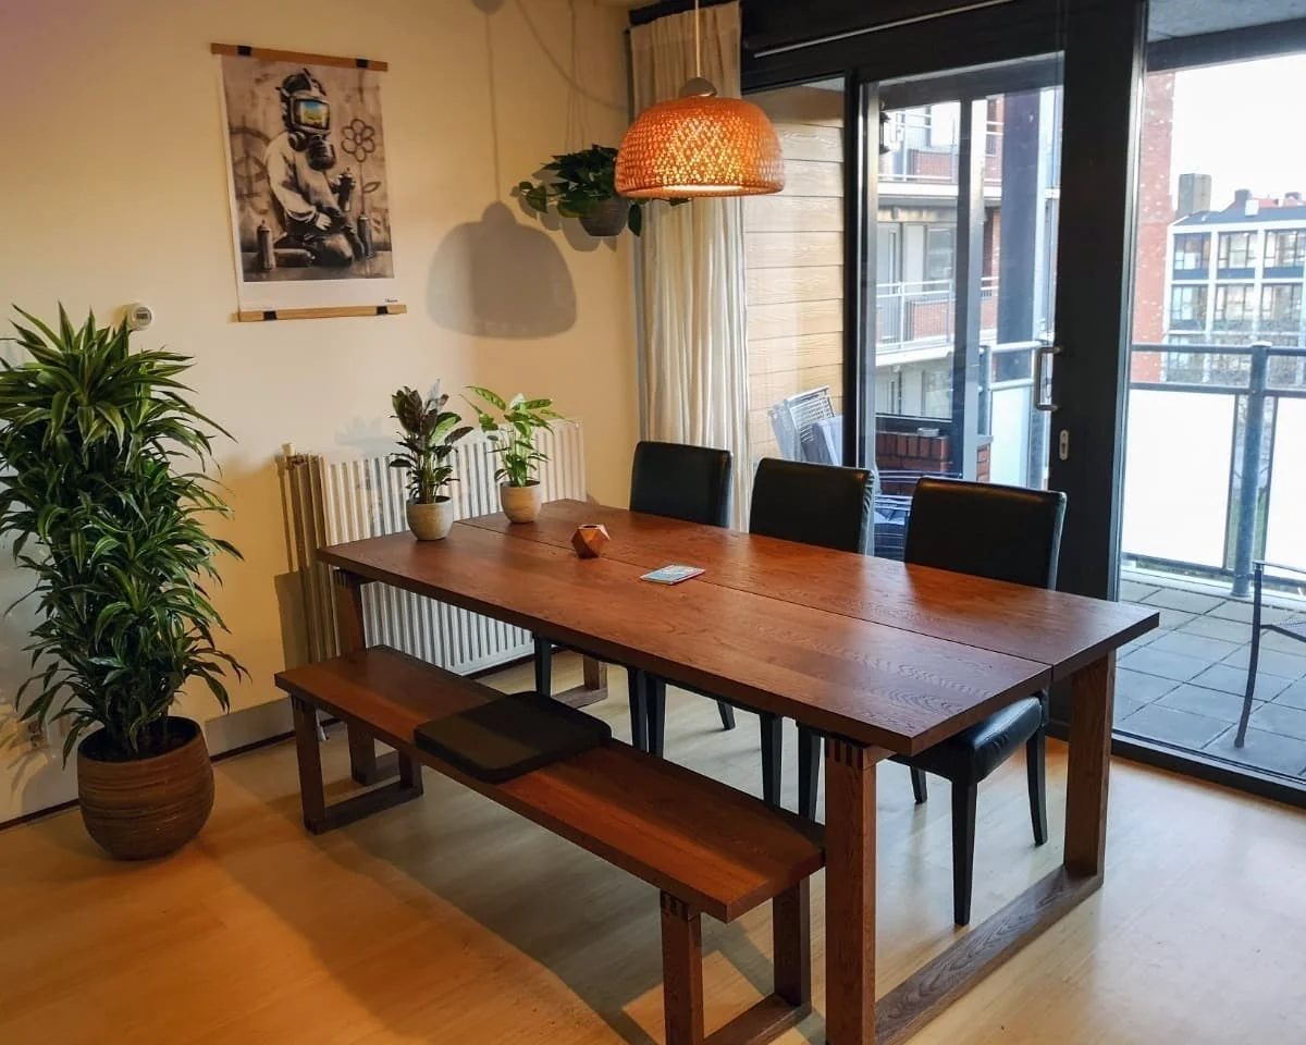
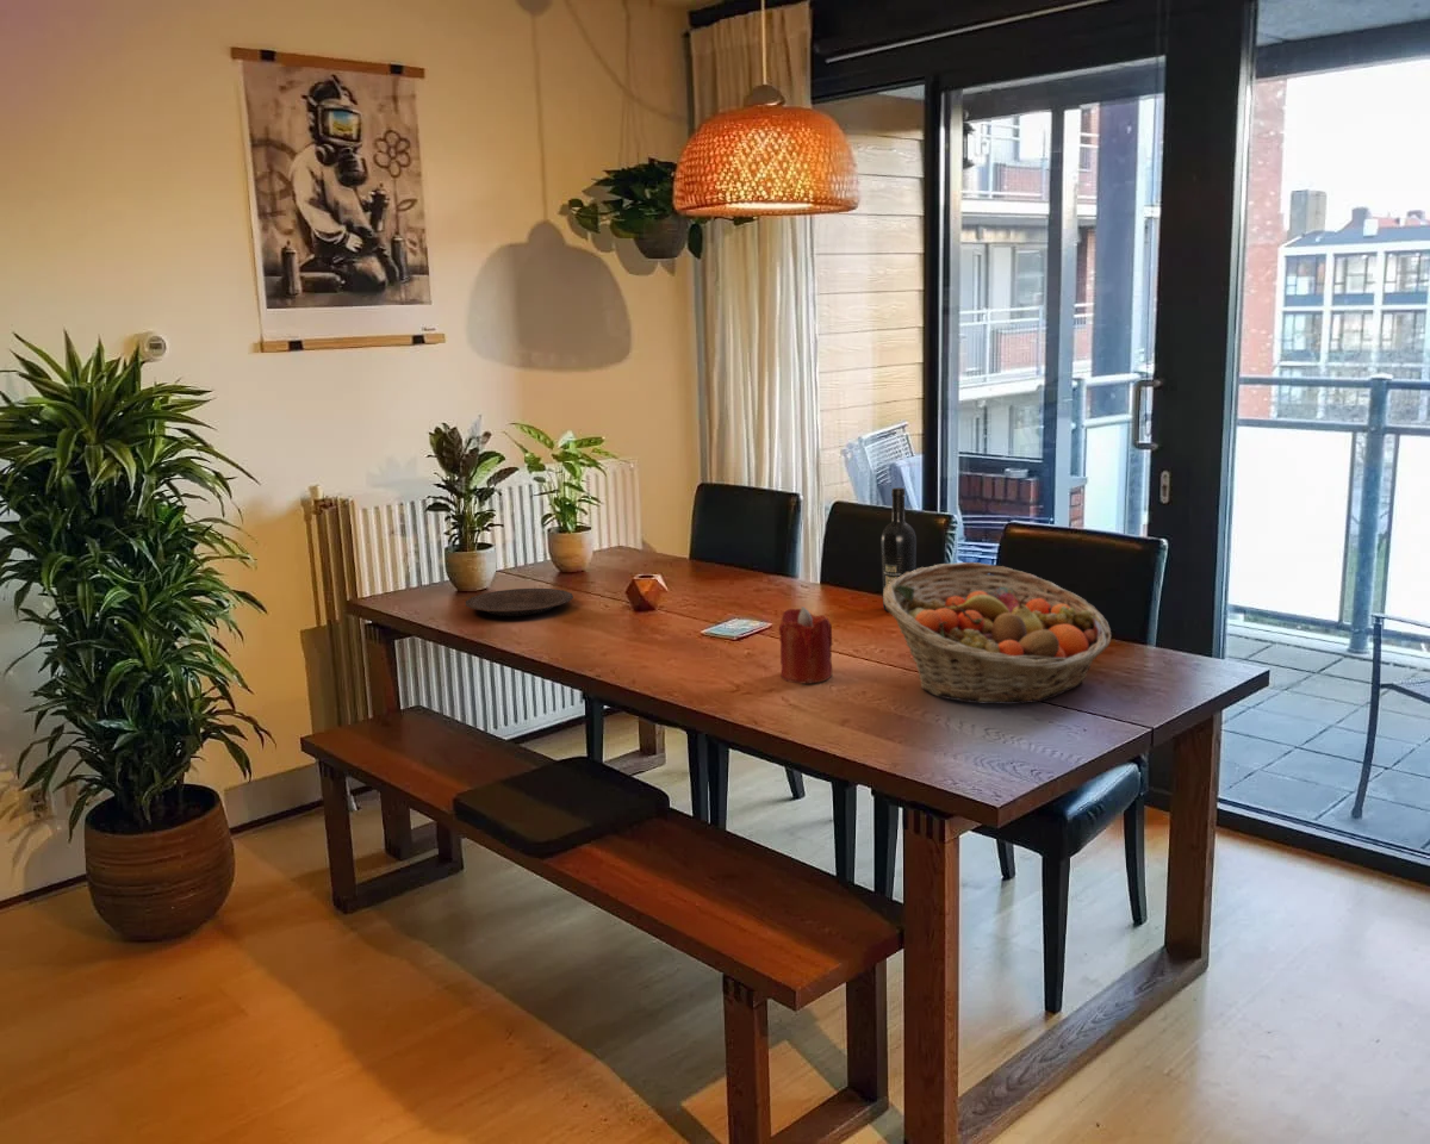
+ candle [778,605,833,684]
+ wine bottle [879,486,918,613]
+ fruit basket [882,561,1113,705]
+ plate [465,587,574,617]
